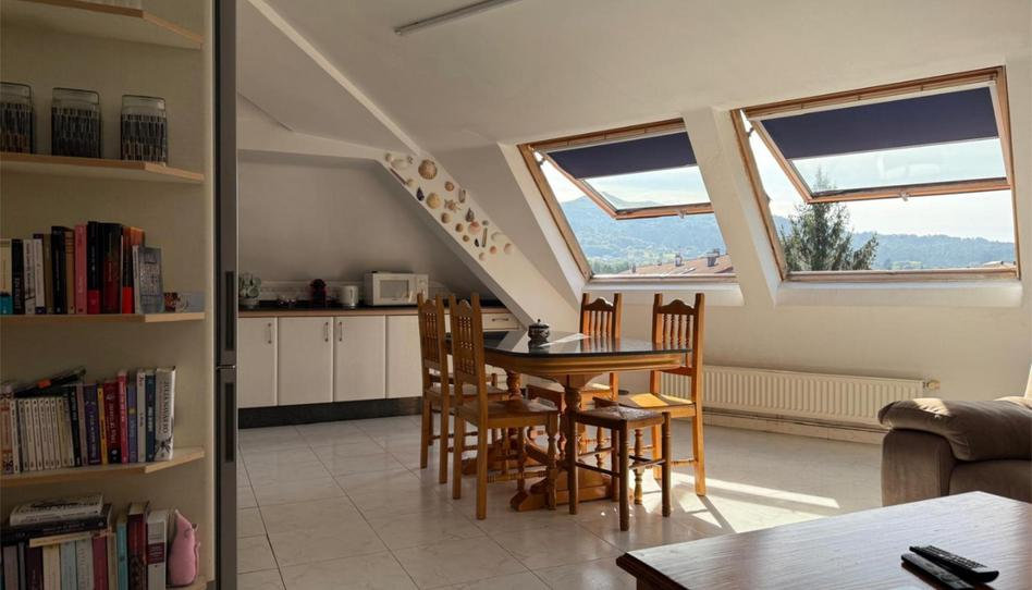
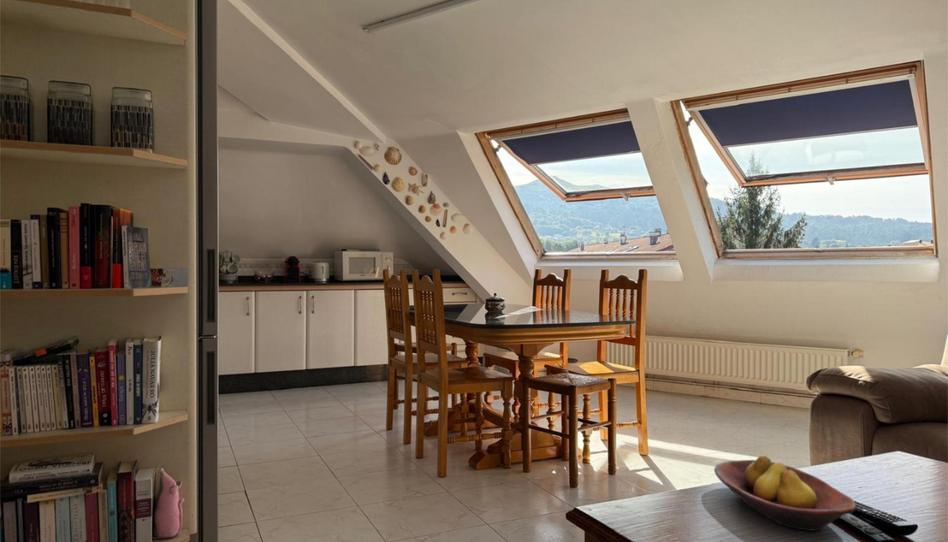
+ fruit bowl [713,455,857,532]
